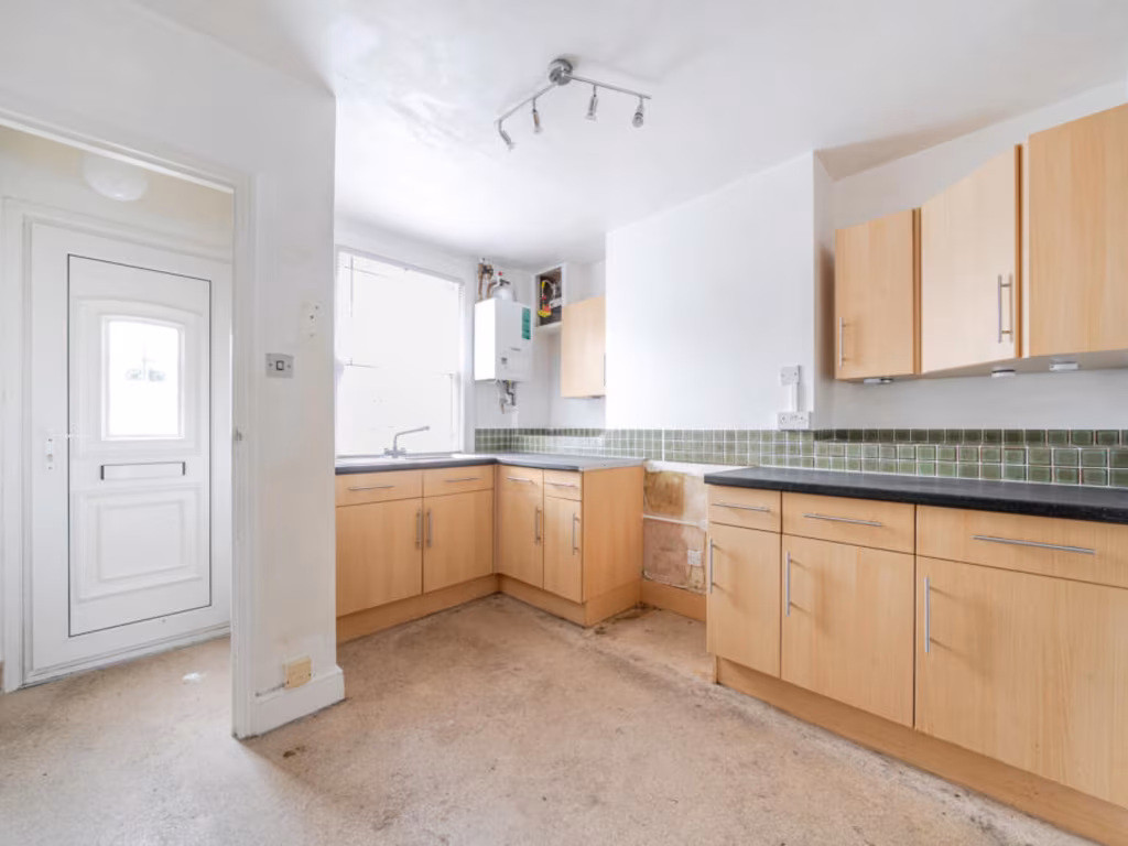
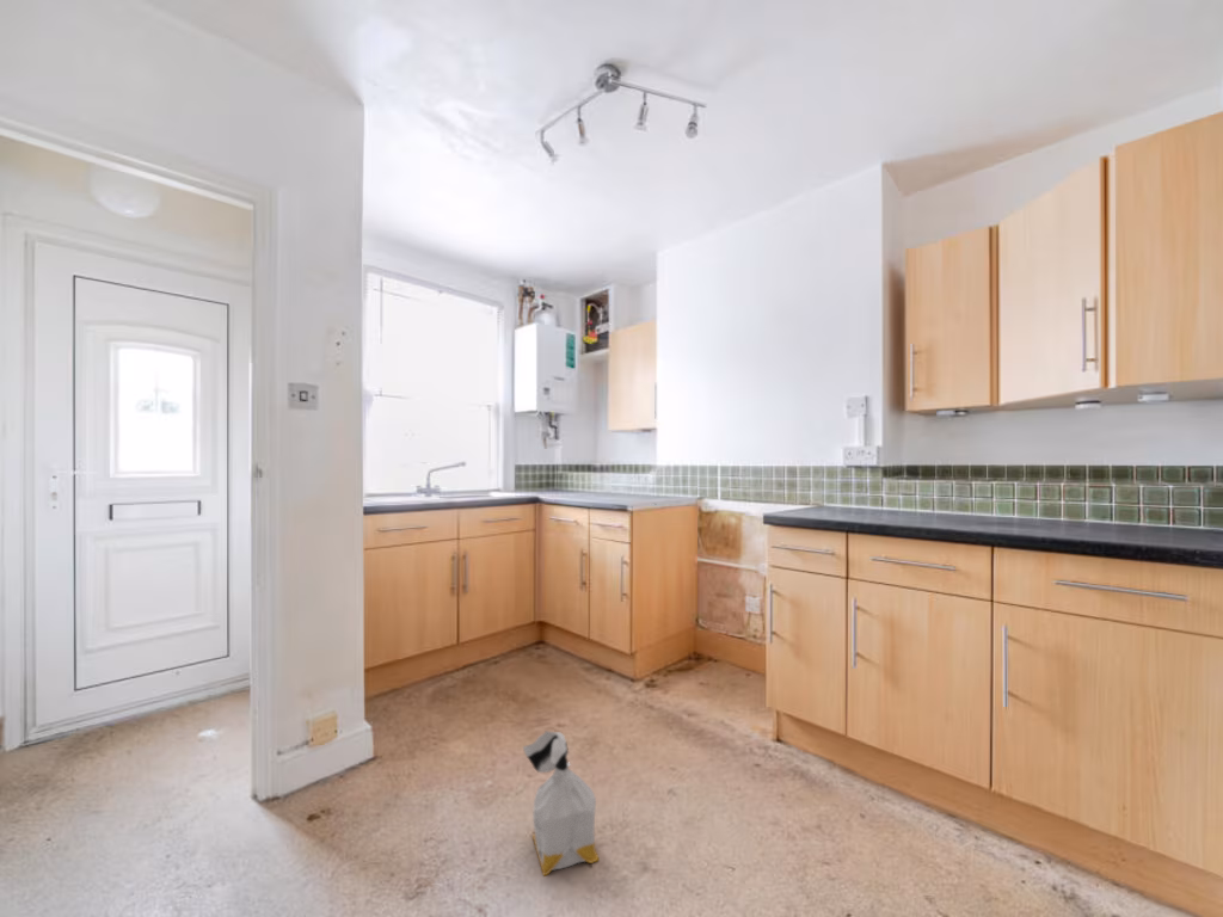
+ bag [522,730,600,878]
